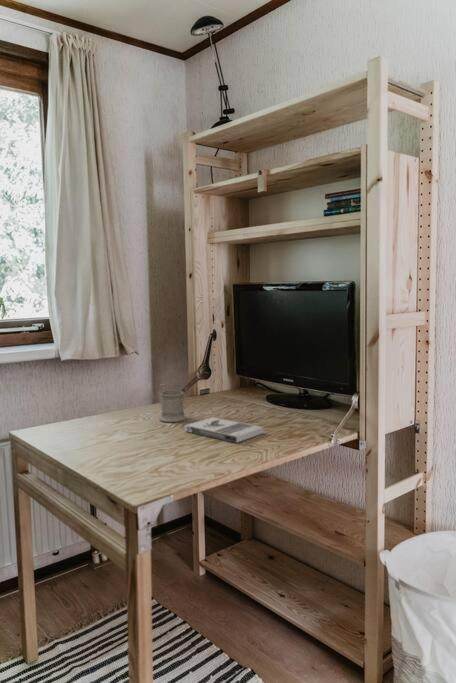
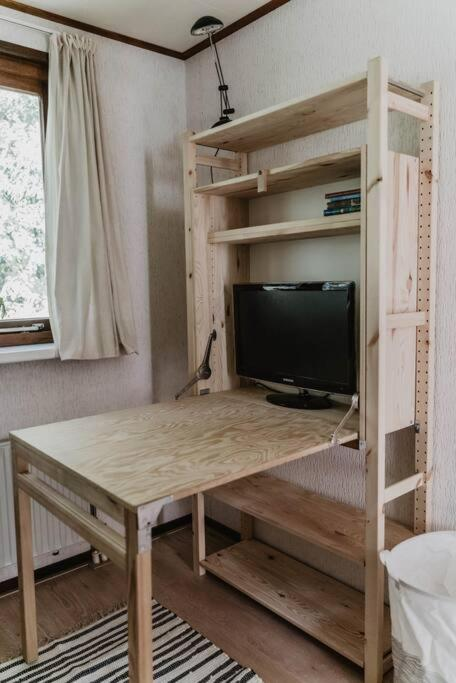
- book [183,416,264,444]
- mug [157,383,187,423]
